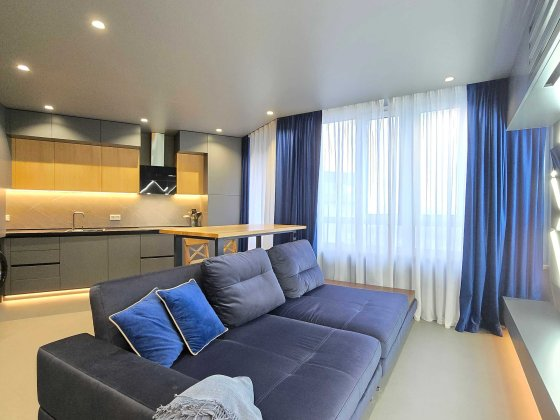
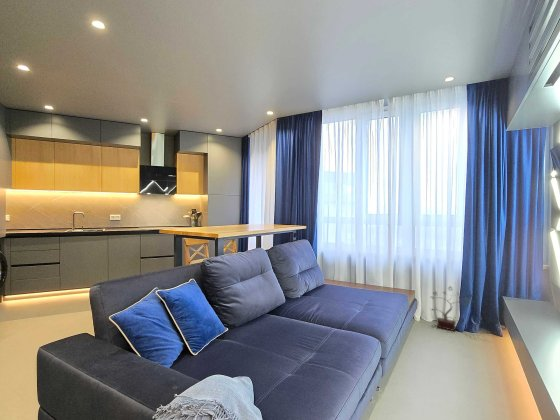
+ potted plant [429,285,476,332]
